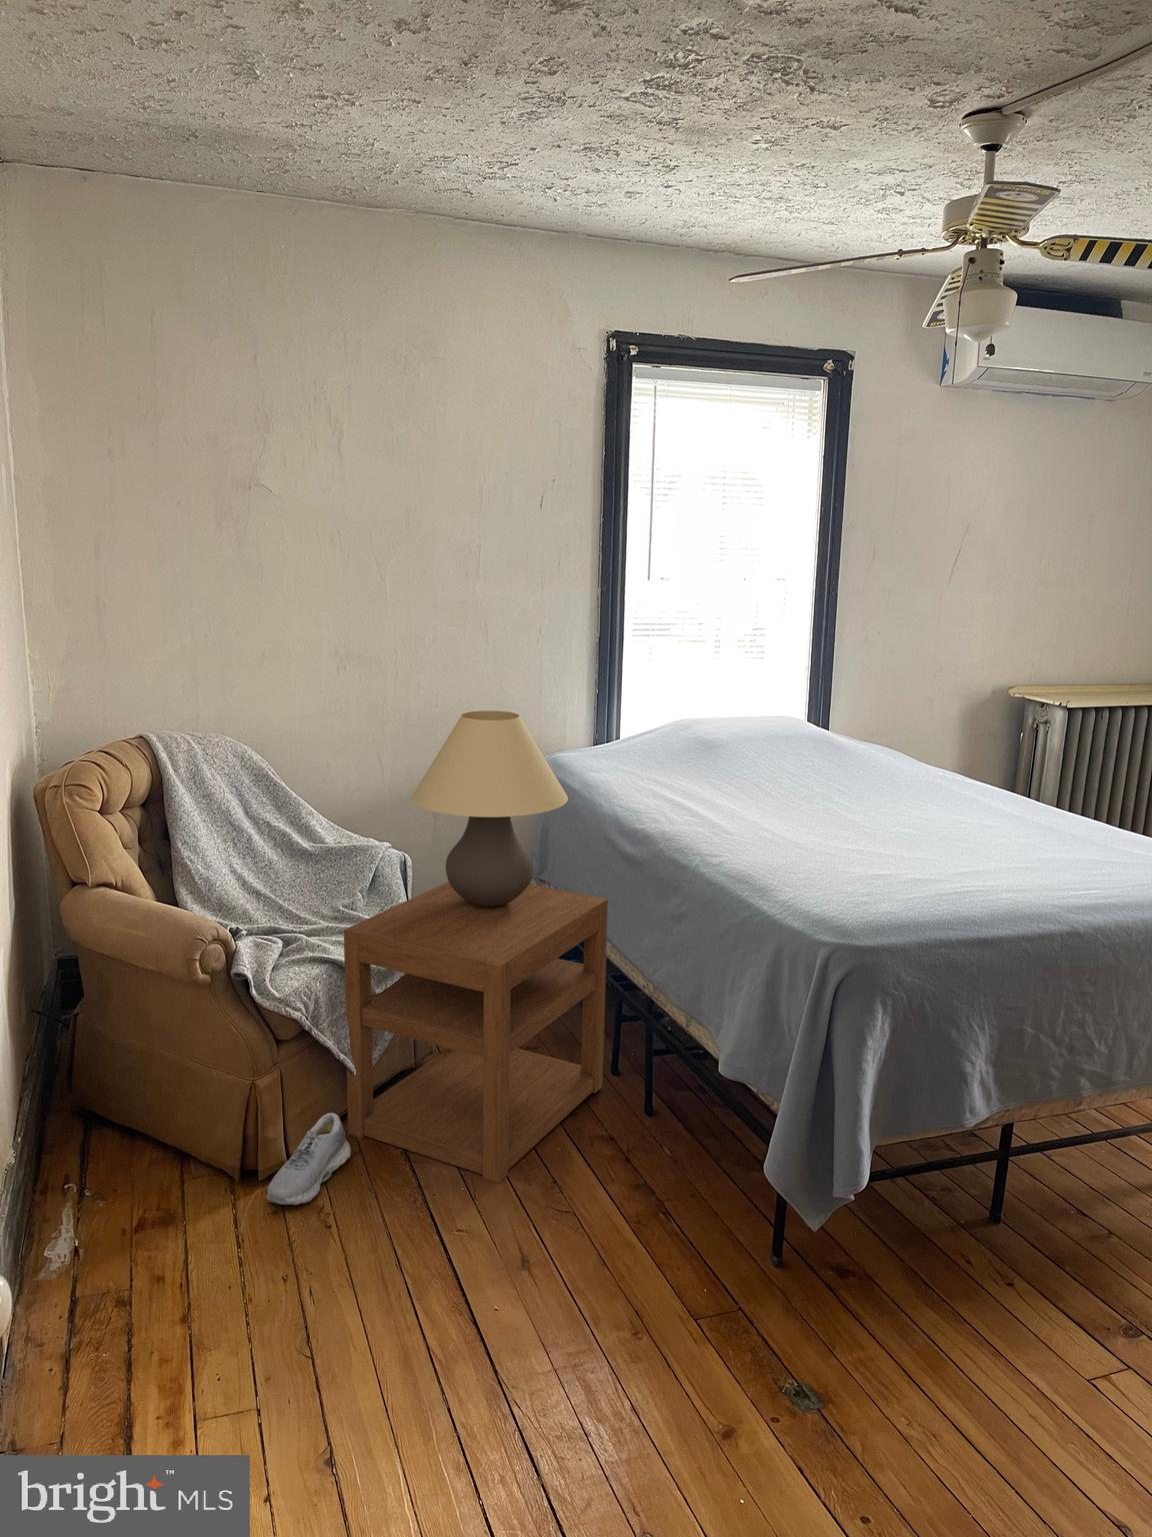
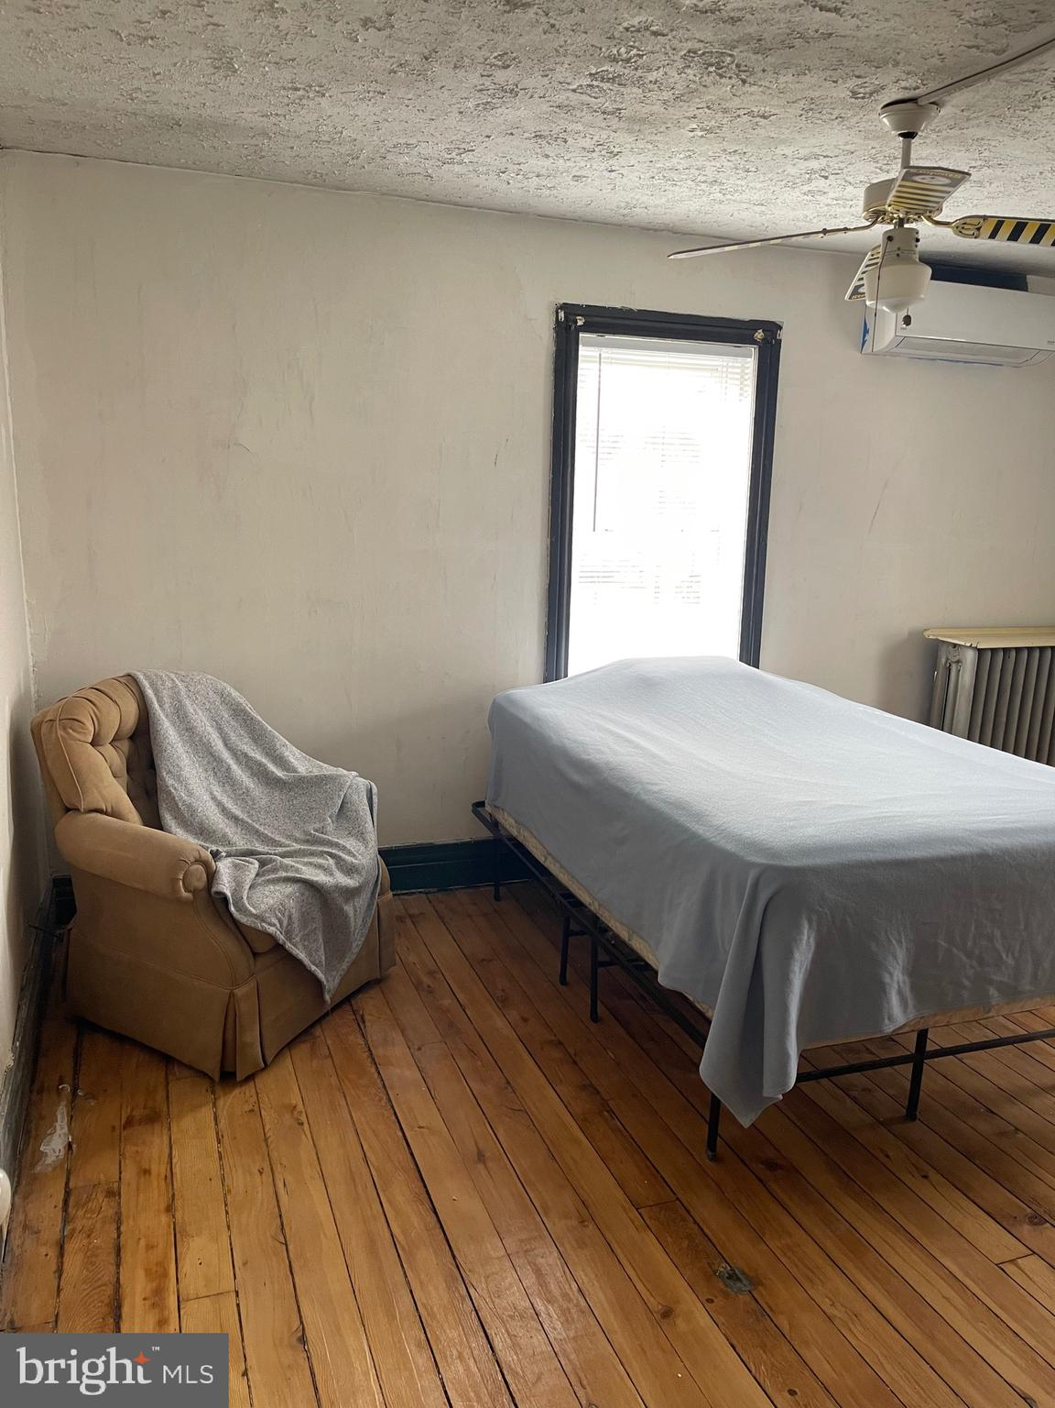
- shoe [266,1112,352,1205]
- nightstand [342,881,609,1184]
- table lamp [410,709,569,906]
